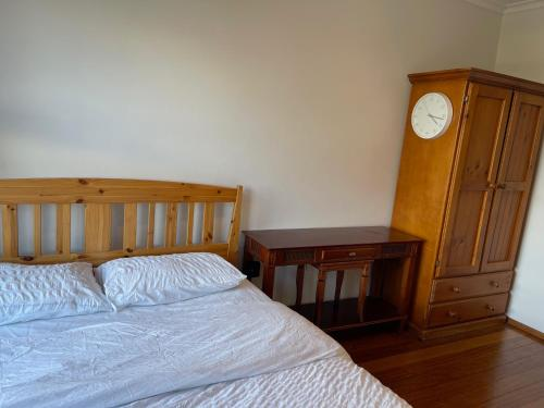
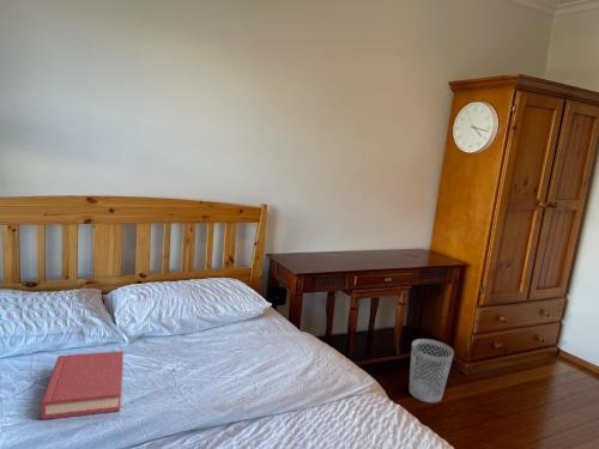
+ hardback book [40,350,125,420]
+ wastebasket [409,338,455,404]
